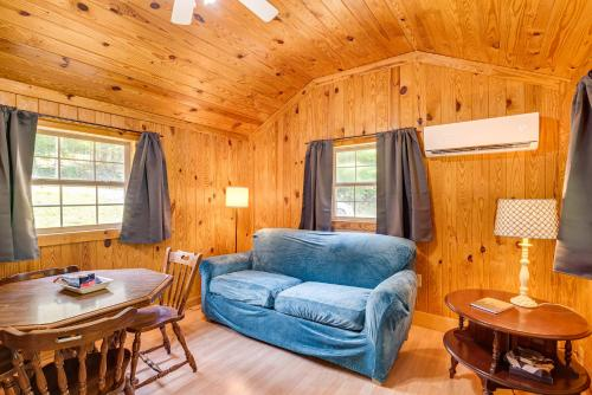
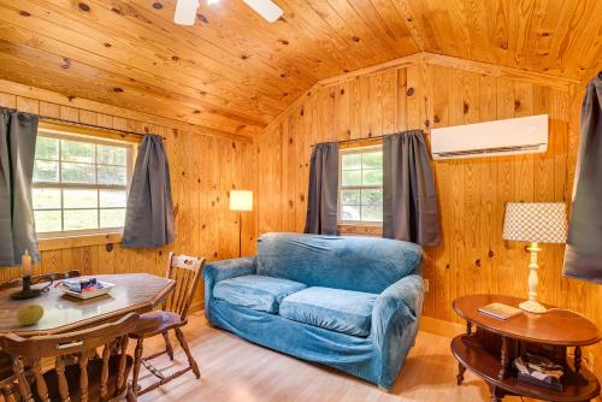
+ apple [16,303,45,326]
+ candle holder [7,249,54,301]
